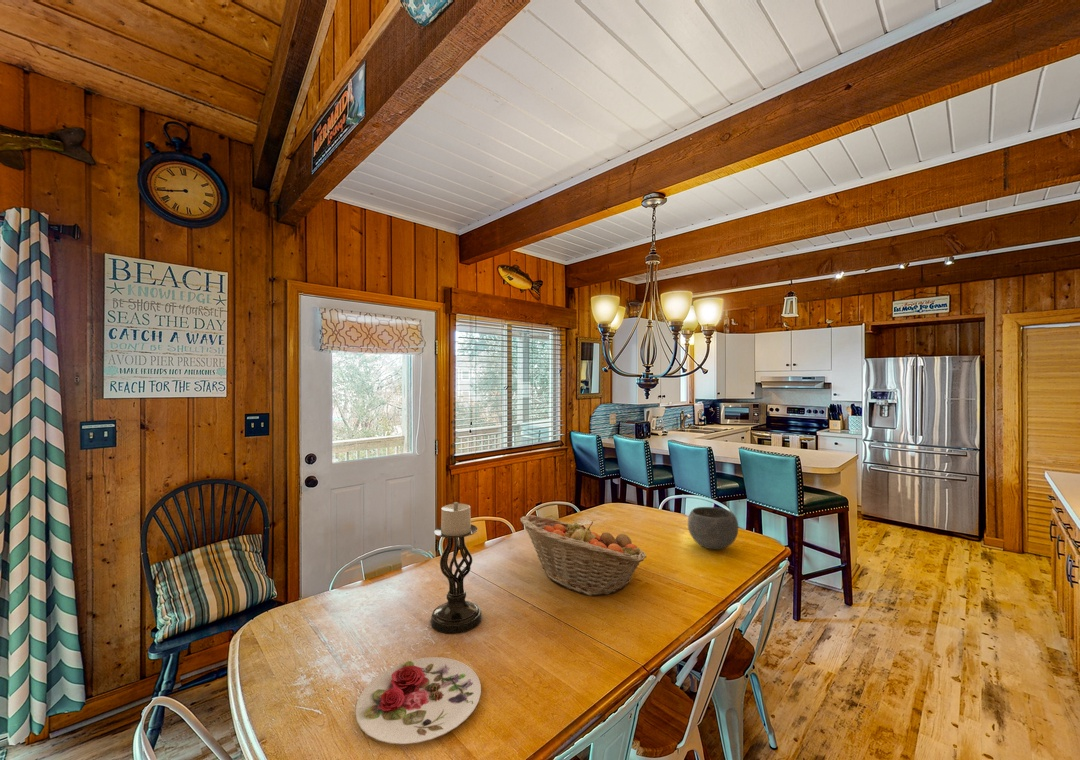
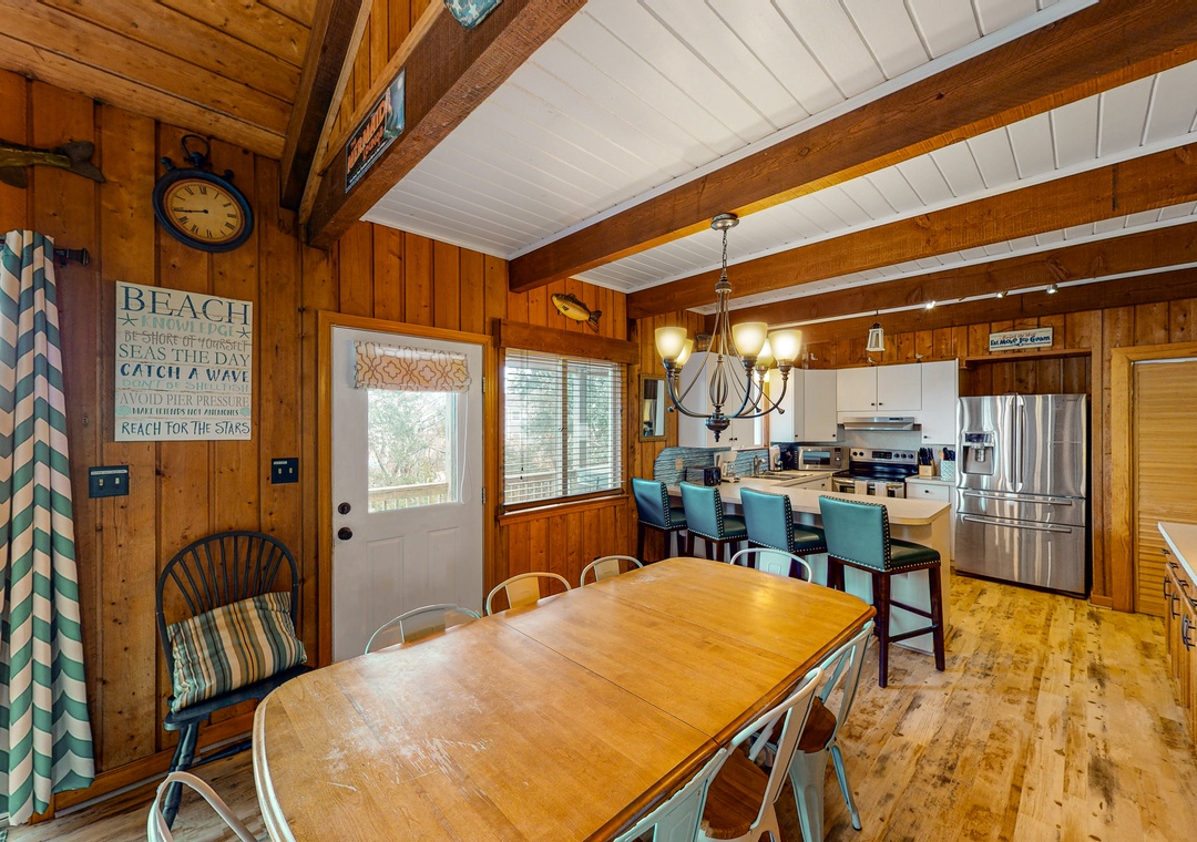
- plate [354,656,482,745]
- candle holder [429,501,483,635]
- fruit basket [520,514,647,597]
- bowl [687,506,739,551]
